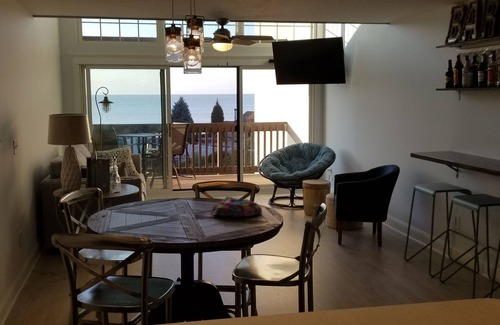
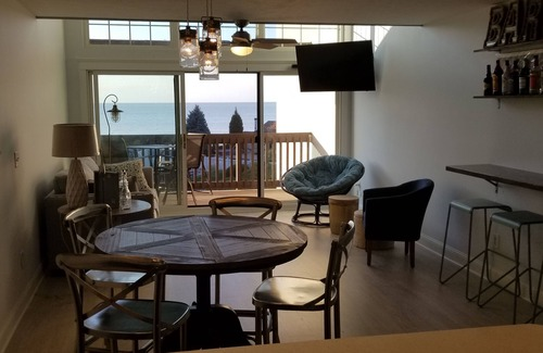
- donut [211,196,263,217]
